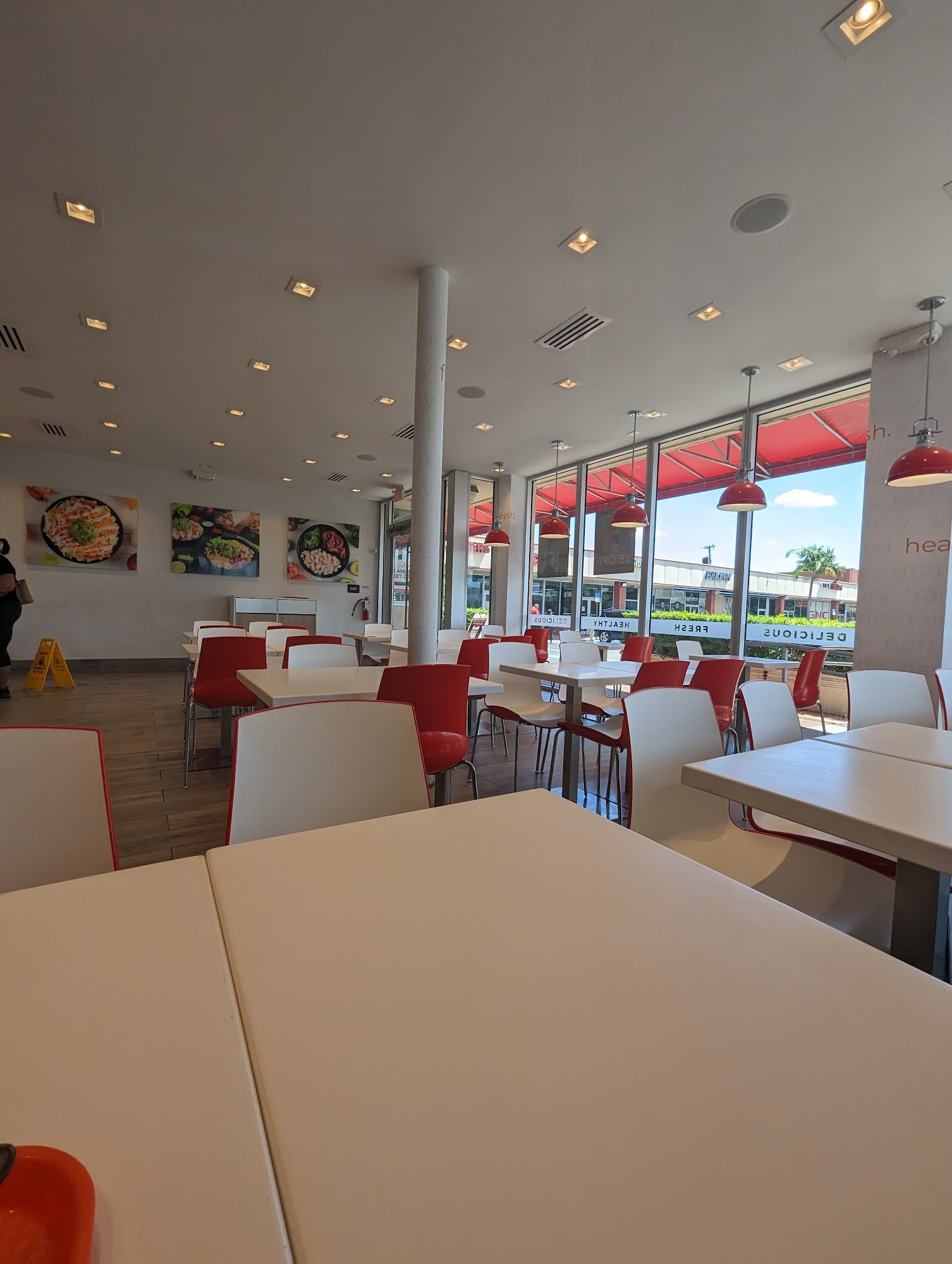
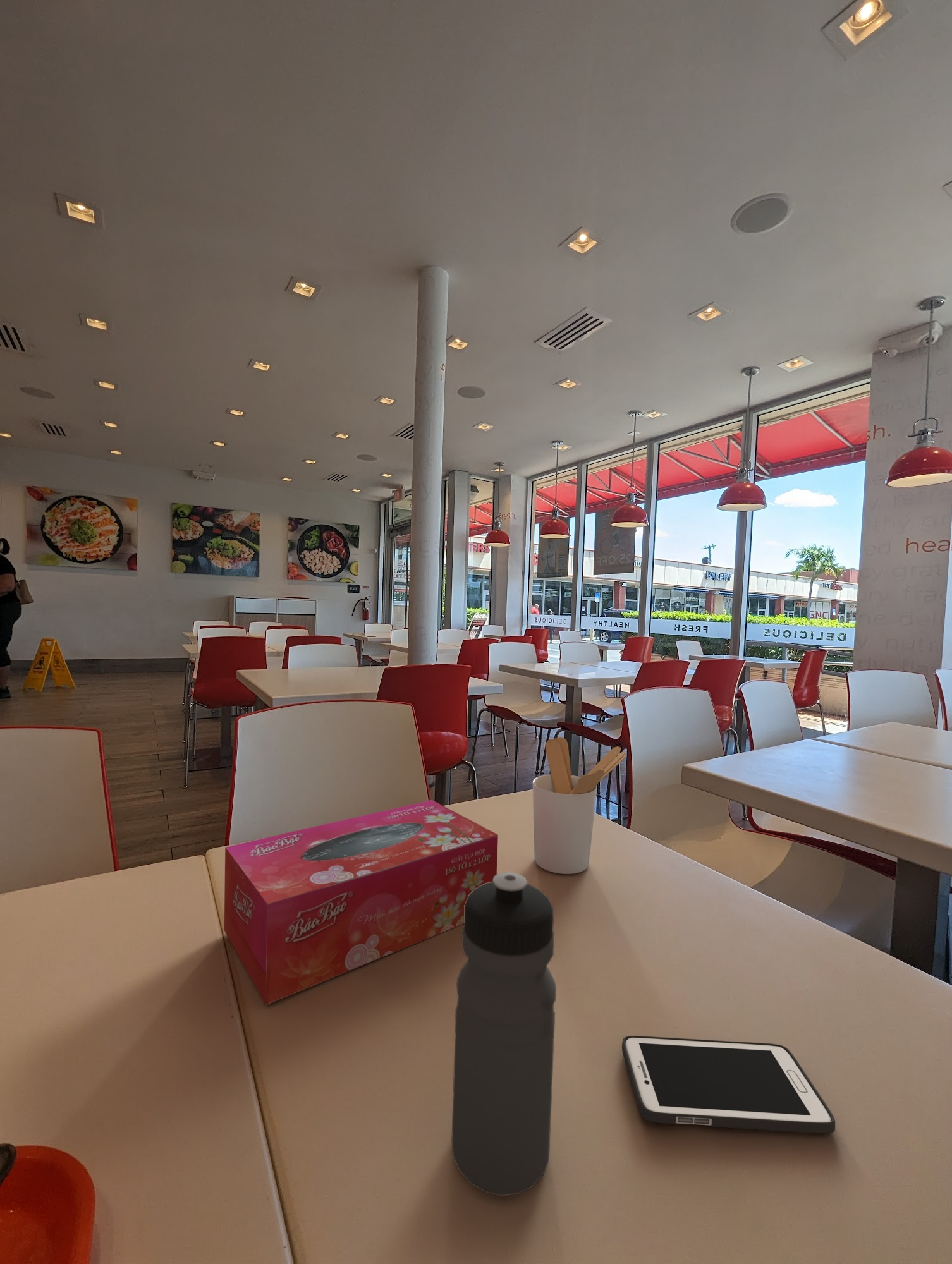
+ cell phone [621,1035,836,1134]
+ utensil holder [532,736,627,875]
+ tissue box [224,799,499,1006]
+ water bottle [451,872,557,1197]
